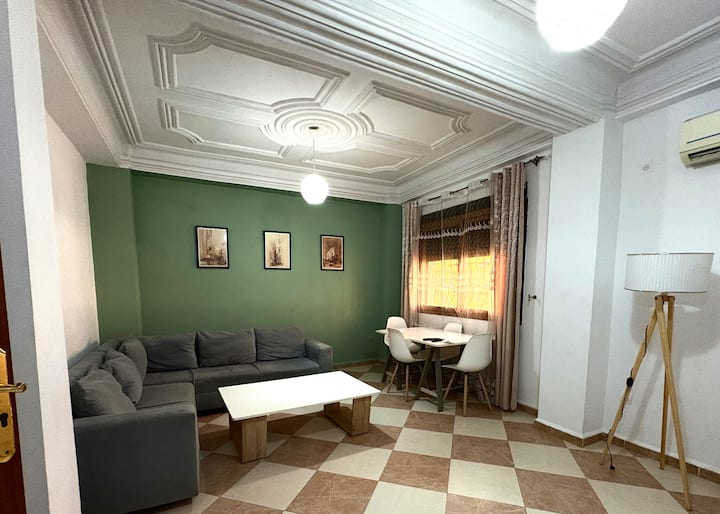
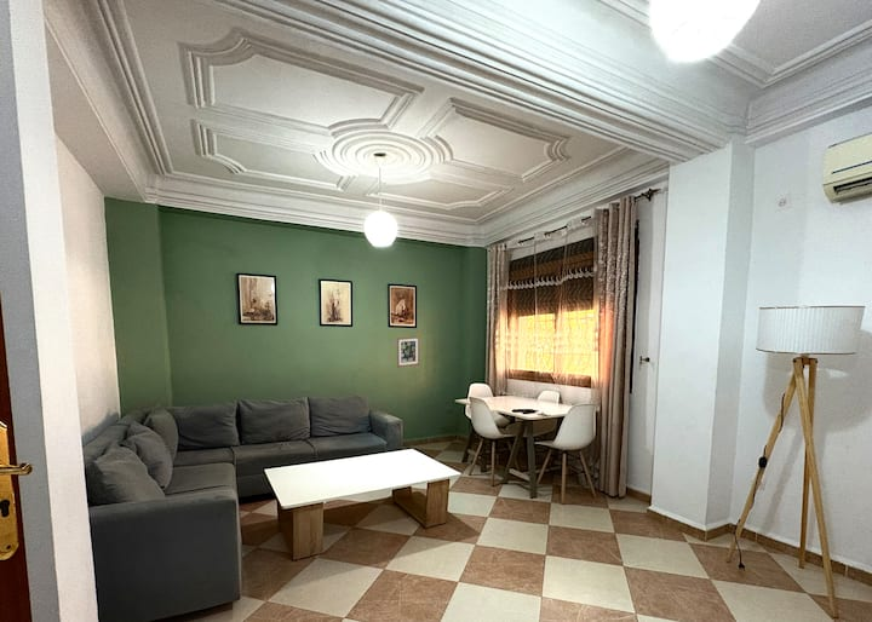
+ wall art [396,335,420,368]
